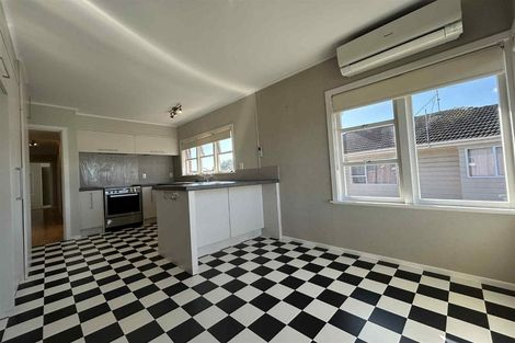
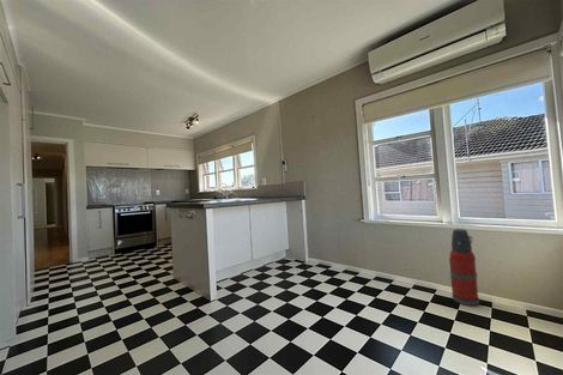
+ fire extinguisher [448,228,482,307]
